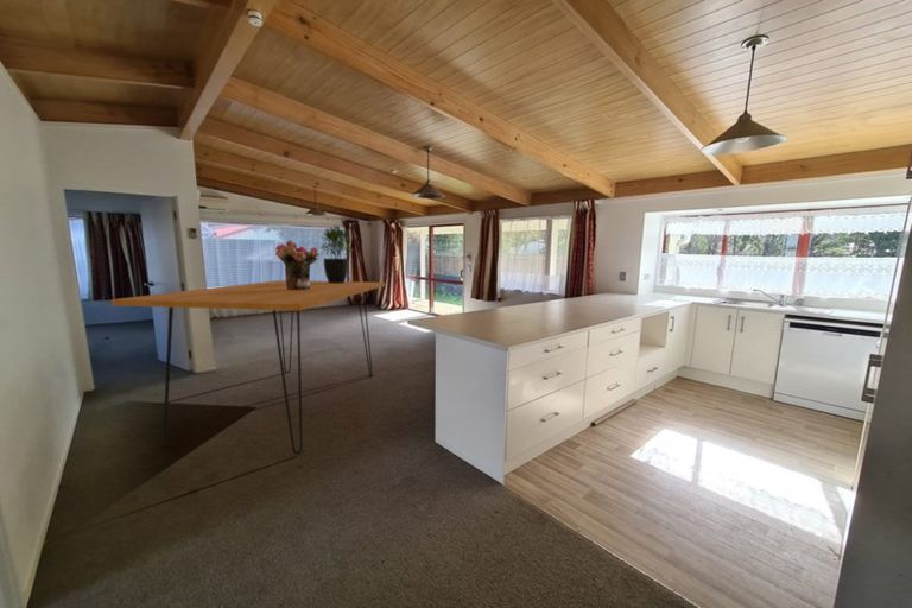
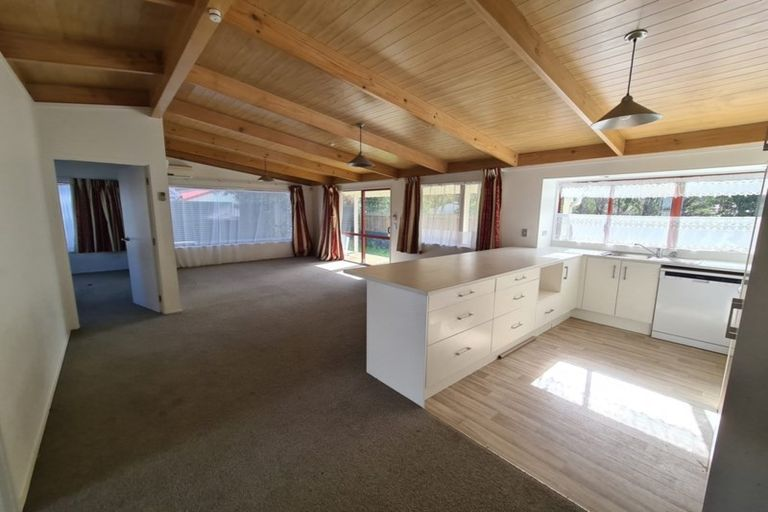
- dining table [110,279,386,456]
- potted plant [319,224,353,284]
- bouquet [274,239,321,290]
